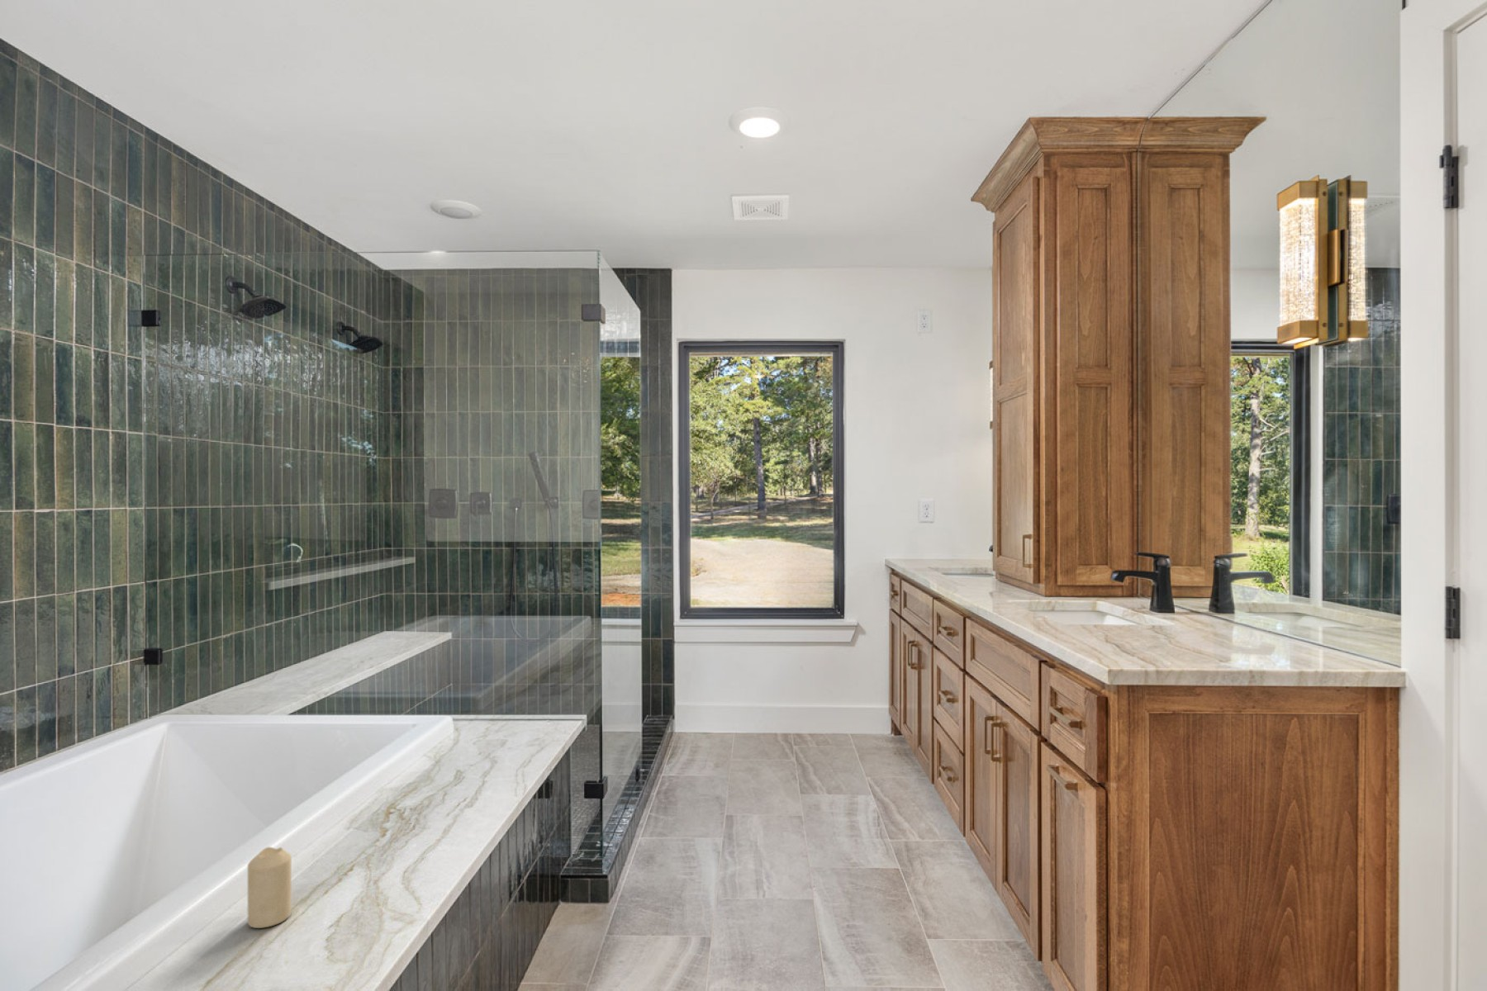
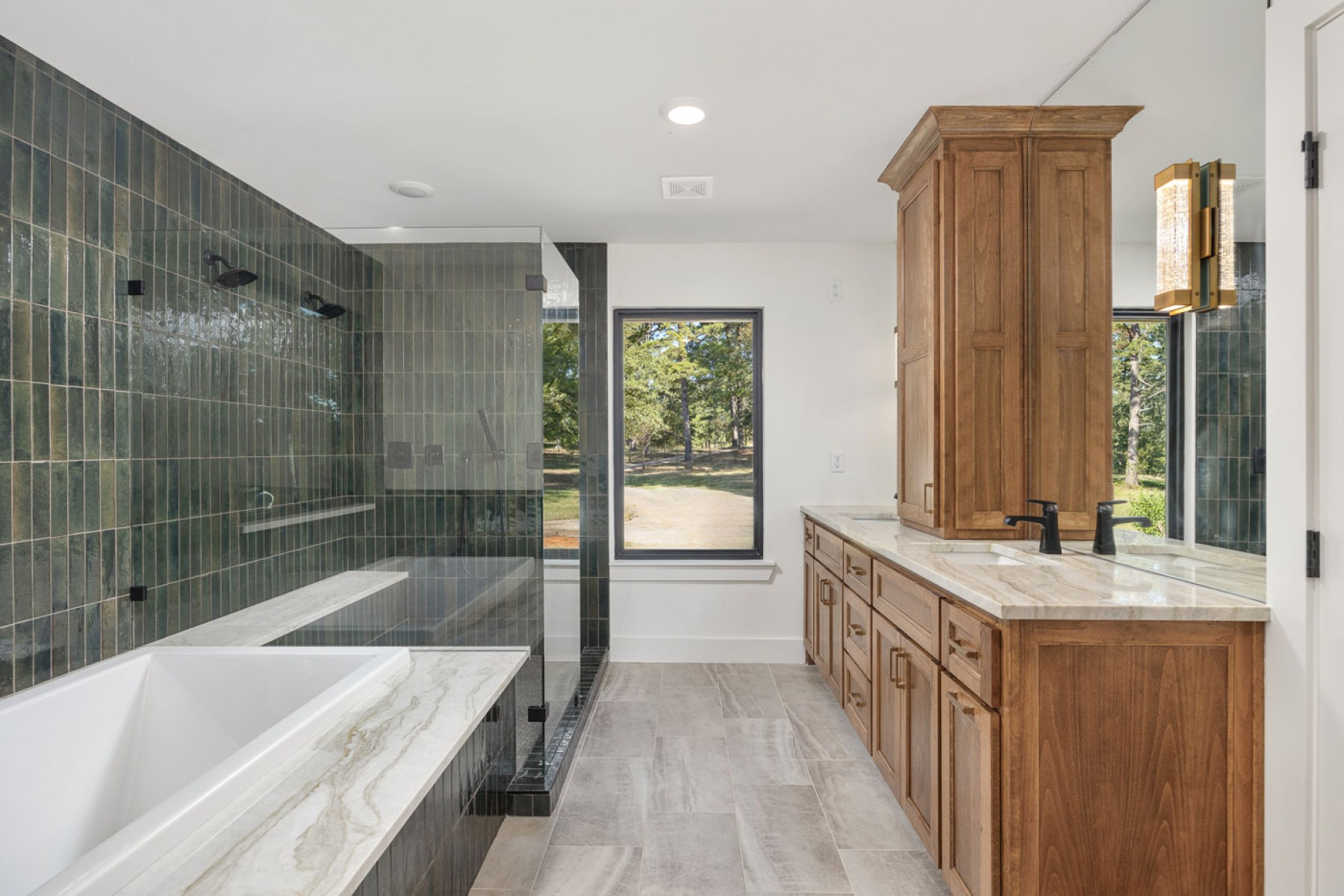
- candle [247,846,292,929]
